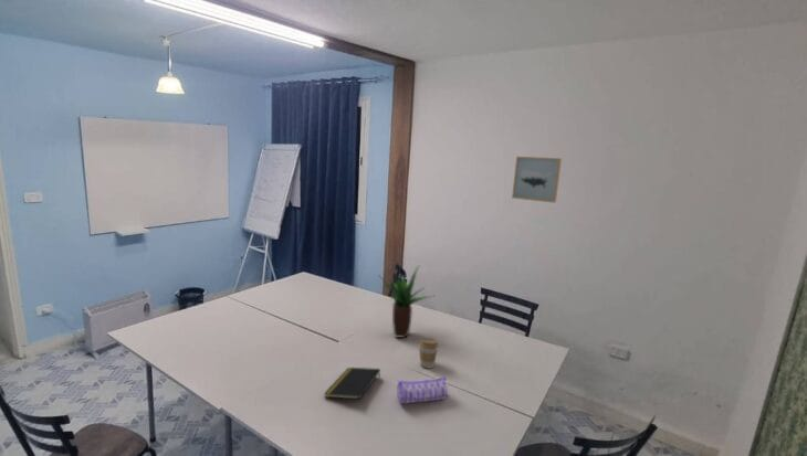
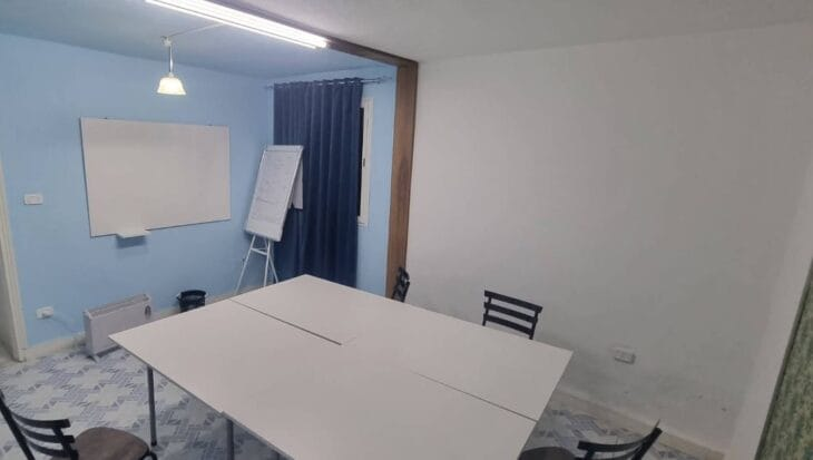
- potted plant [379,265,434,339]
- pencil case [396,374,449,404]
- wall art [511,156,563,204]
- notepad [323,367,381,400]
- coffee cup [418,338,439,370]
